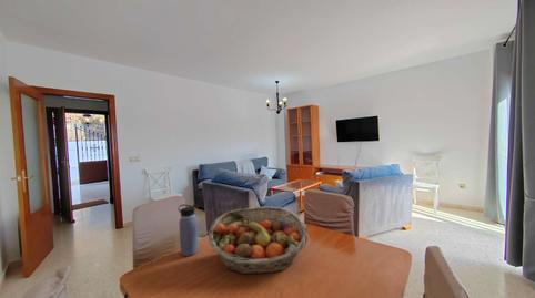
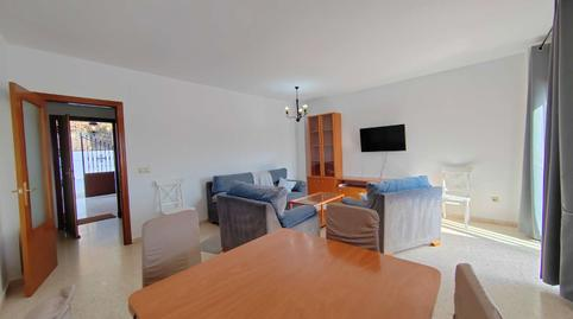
- fruit basket [208,206,310,276]
- water bottle [178,204,199,257]
